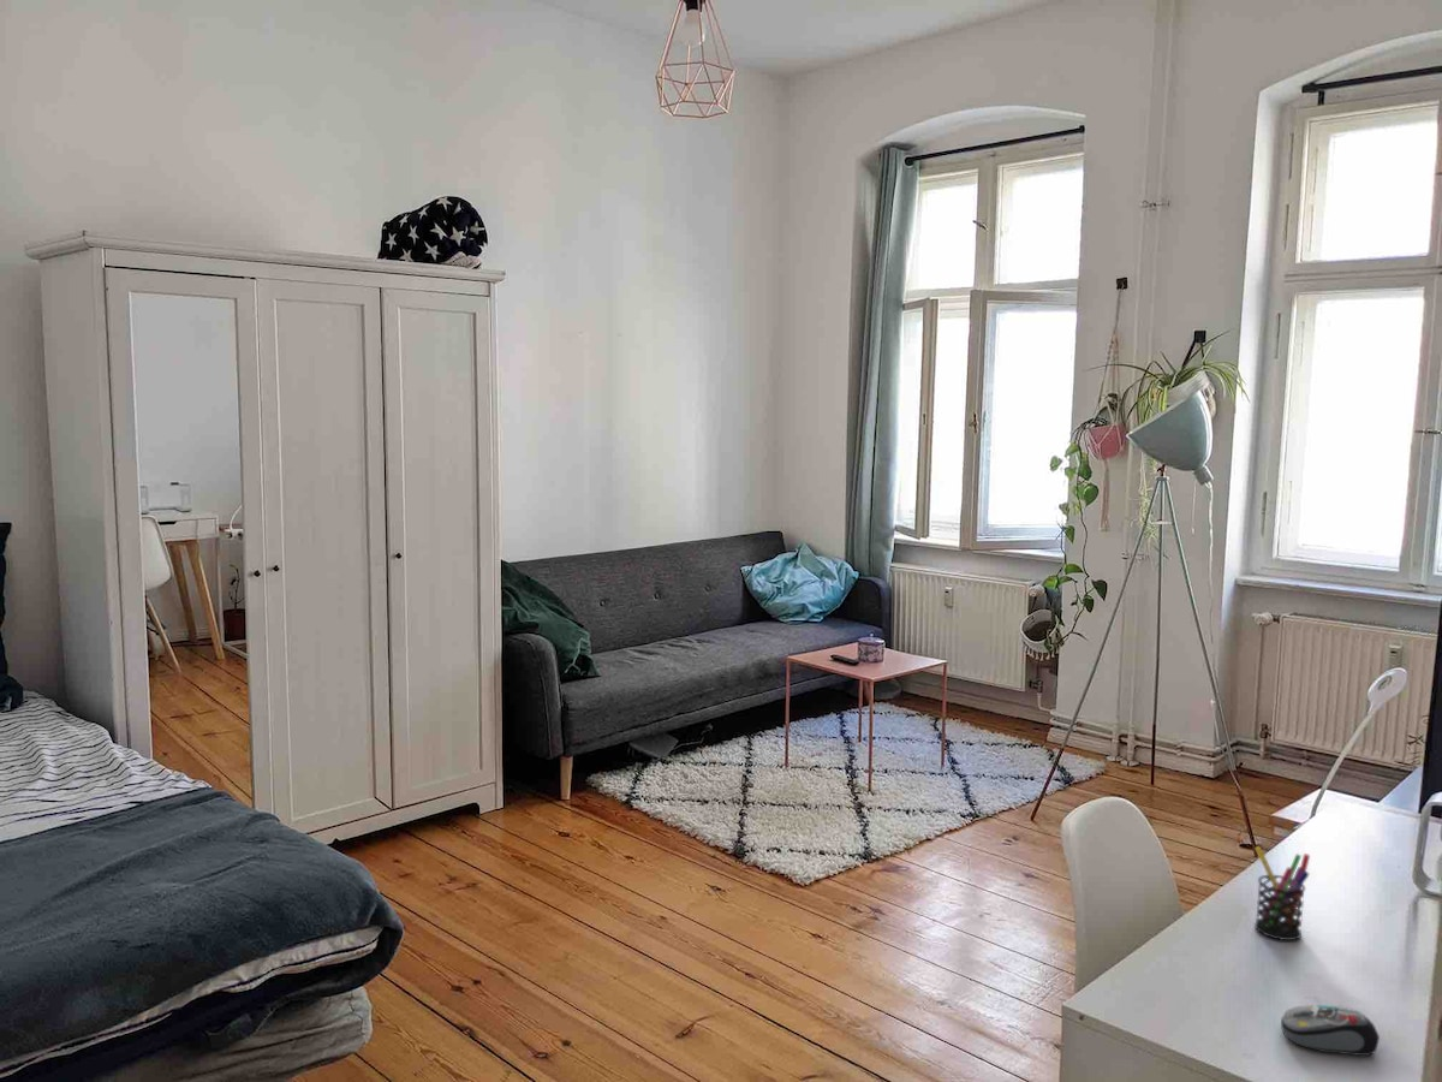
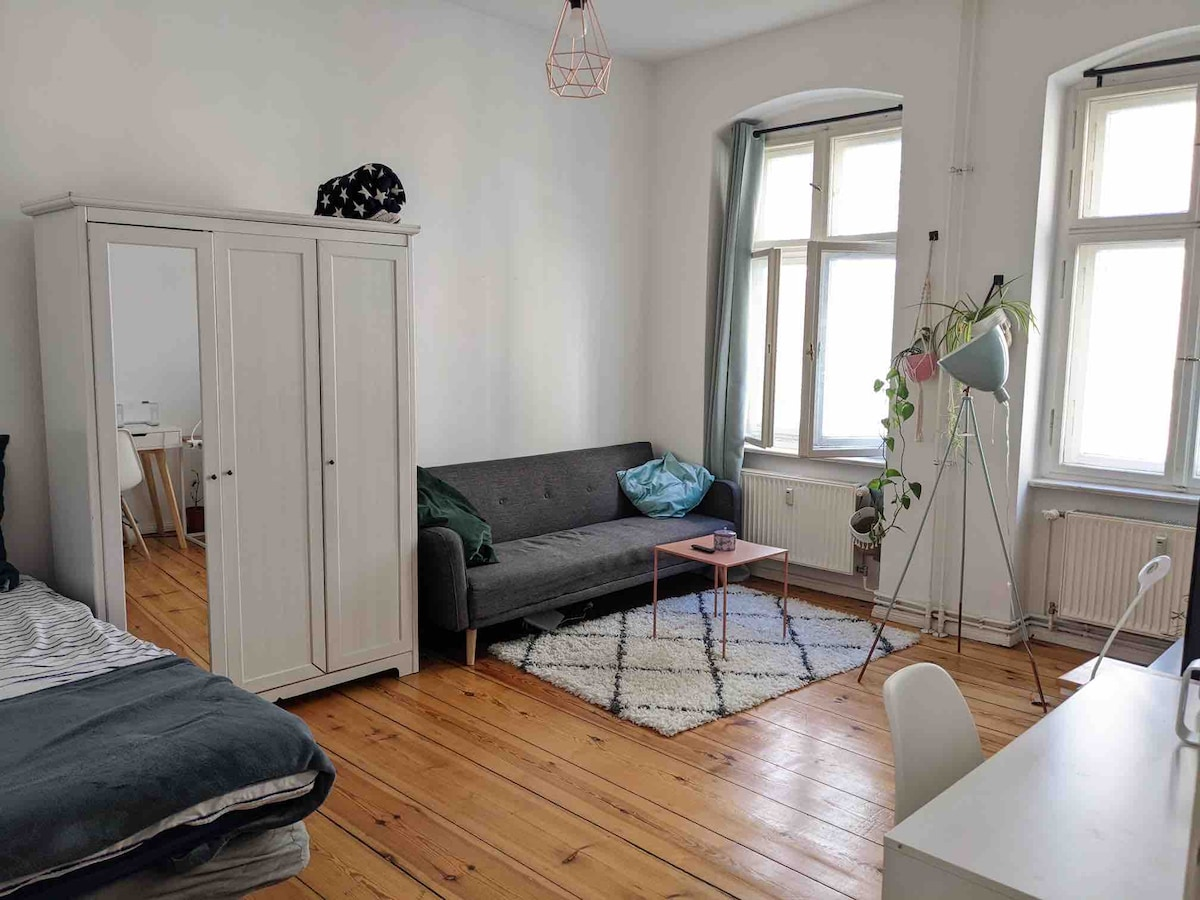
- pen holder [1253,845,1311,941]
- computer mouse [1280,1004,1381,1057]
